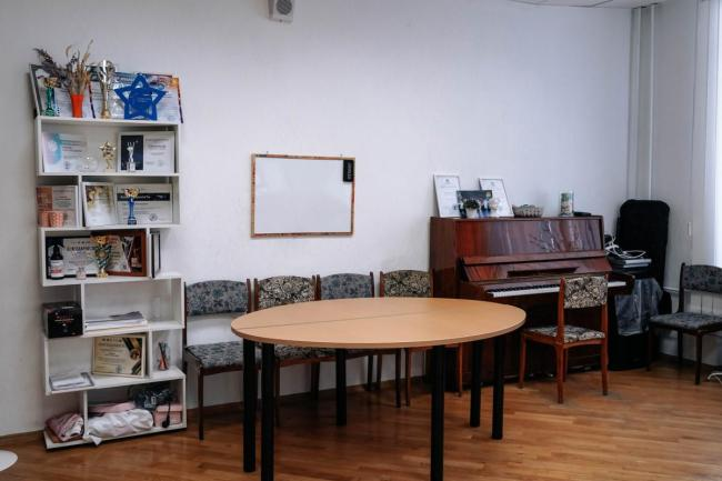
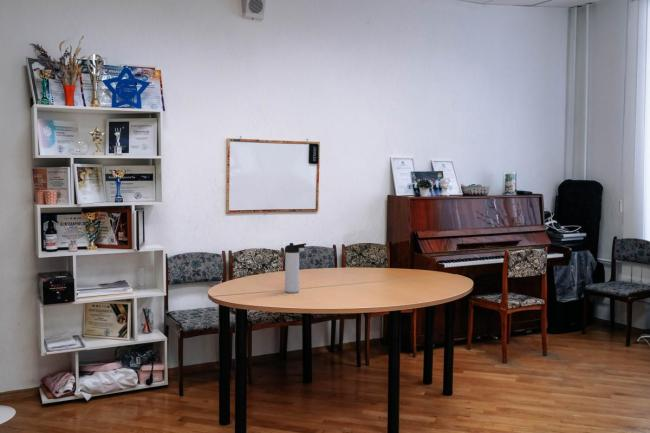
+ thermos bottle [284,242,307,294]
